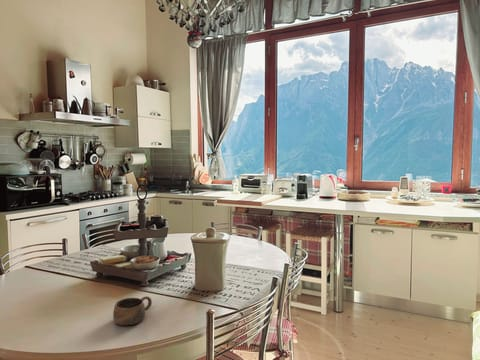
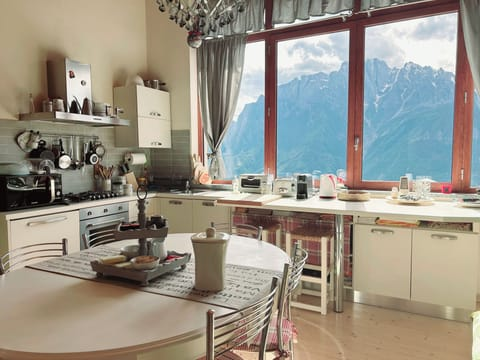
- cup [112,295,153,326]
